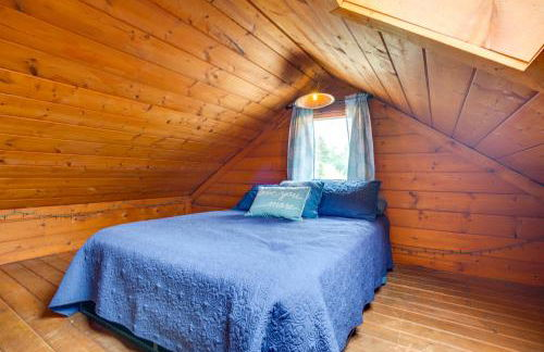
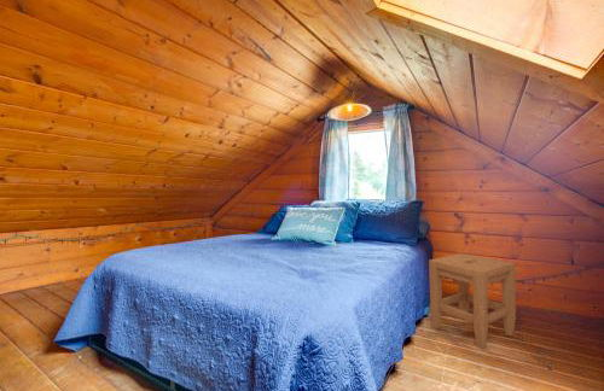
+ stool [428,252,517,351]
